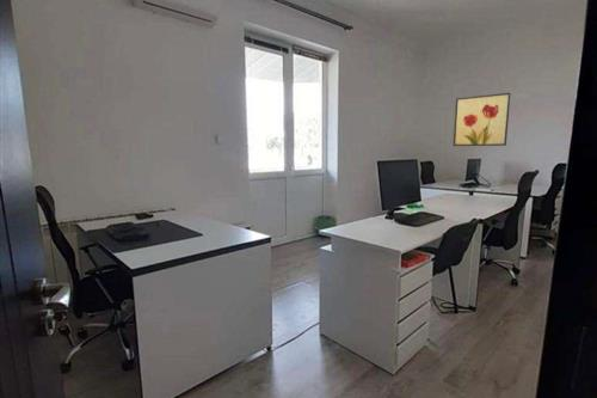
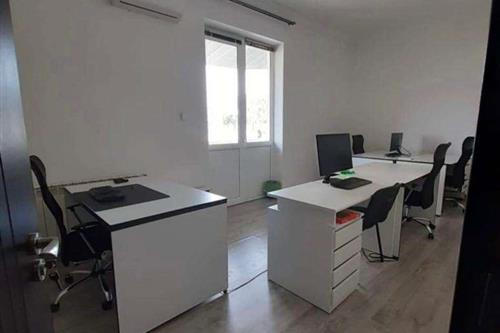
- wall art [453,92,511,147]
